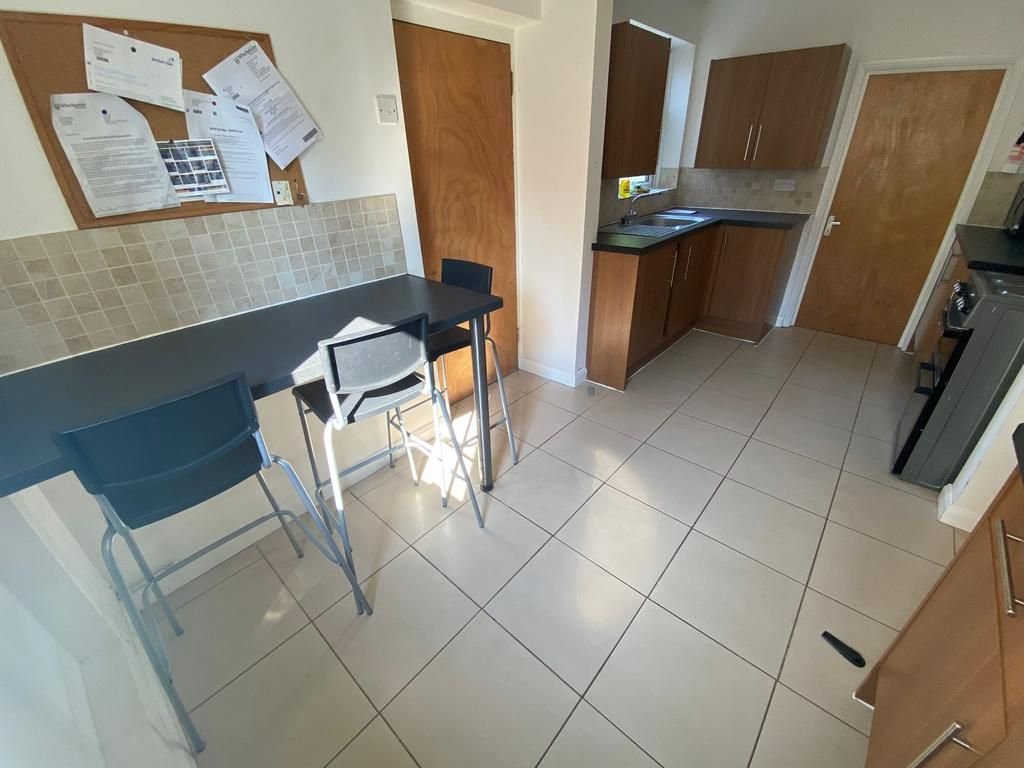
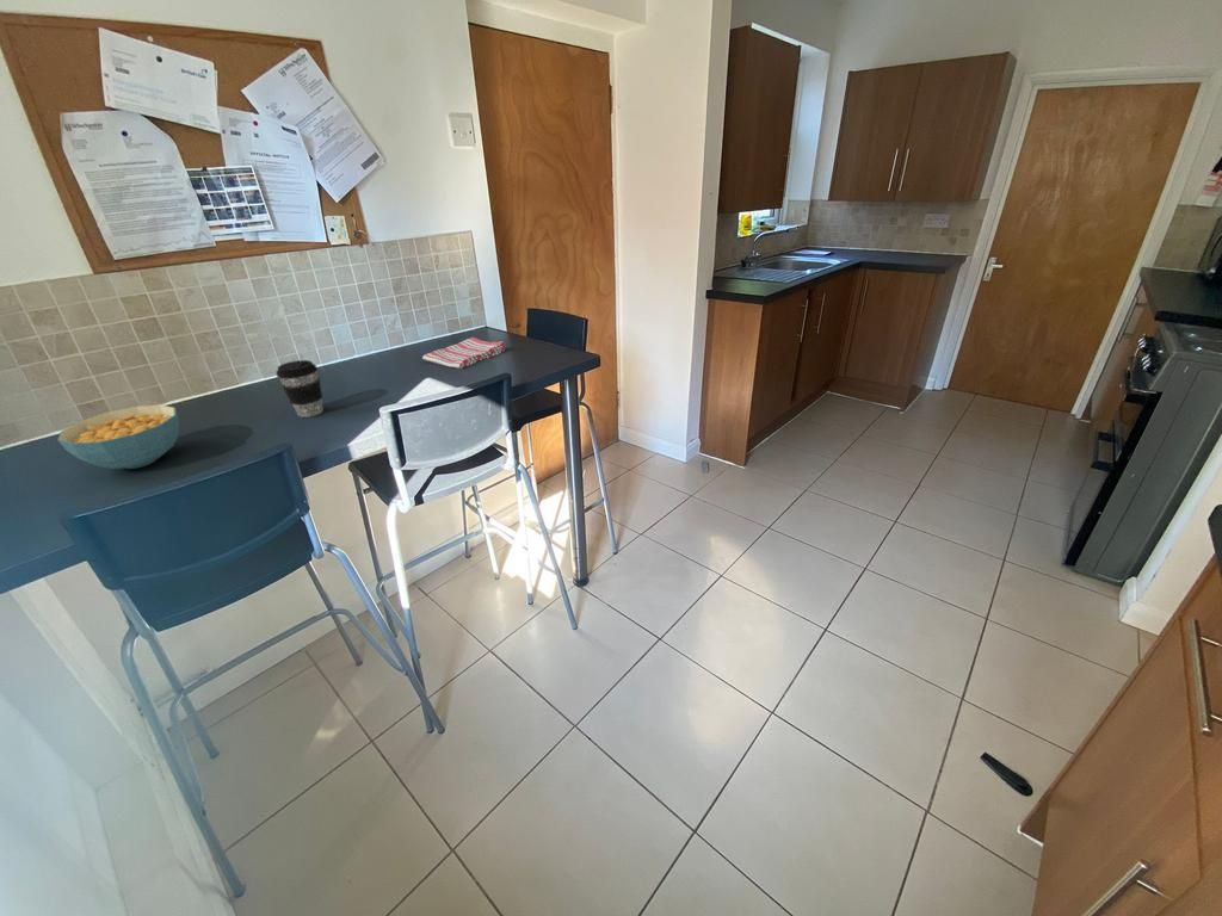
+ coffee cup [274,359,325,419]
+ dish towel [421,336,506,370]
+ cereal bowl [56,403,180,470]
